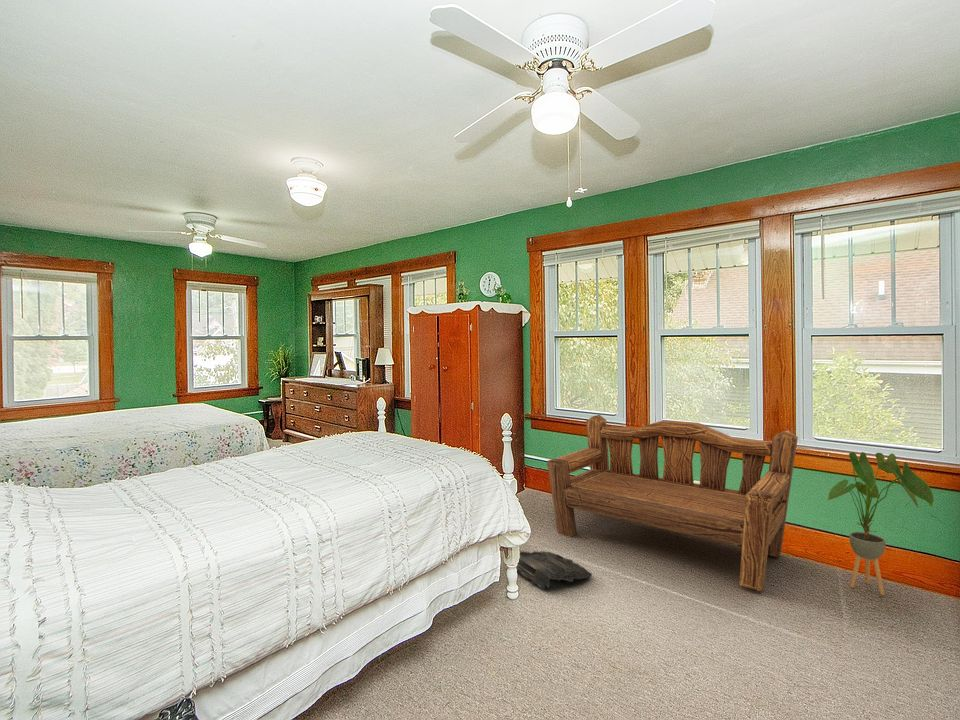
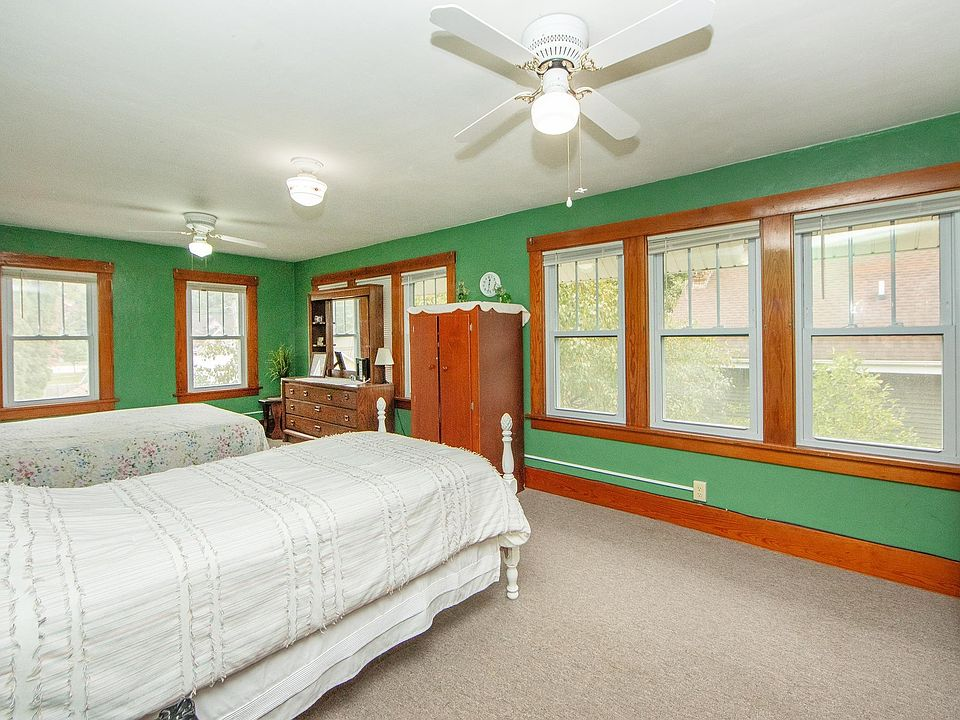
- carved panel [516,550,593,590]
- house plant [825,451,935,596]
- bench [546,414,799,592]
